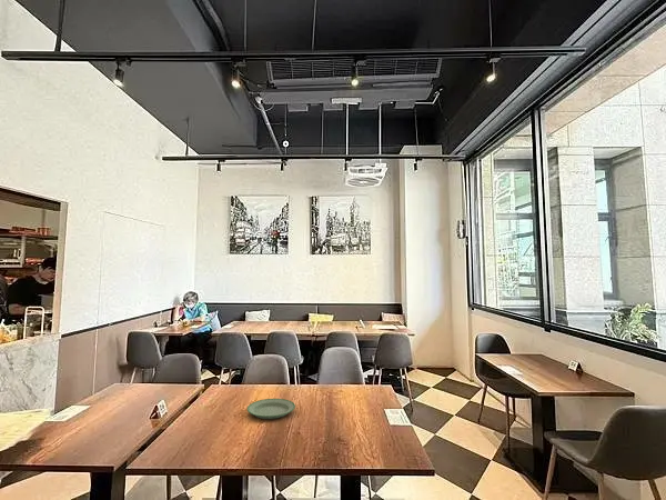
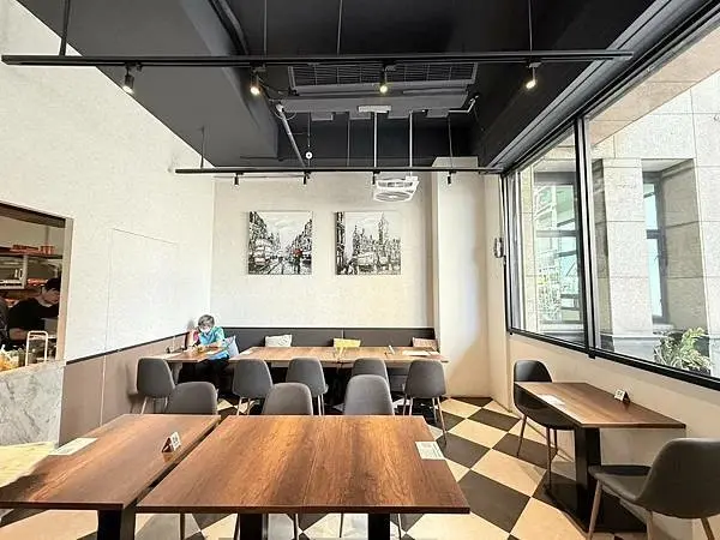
- plate [246,398,296,420]
